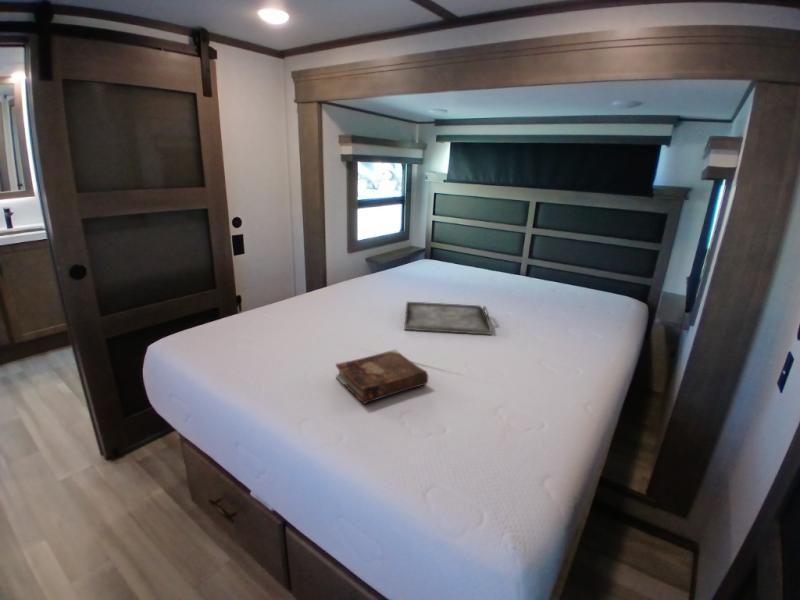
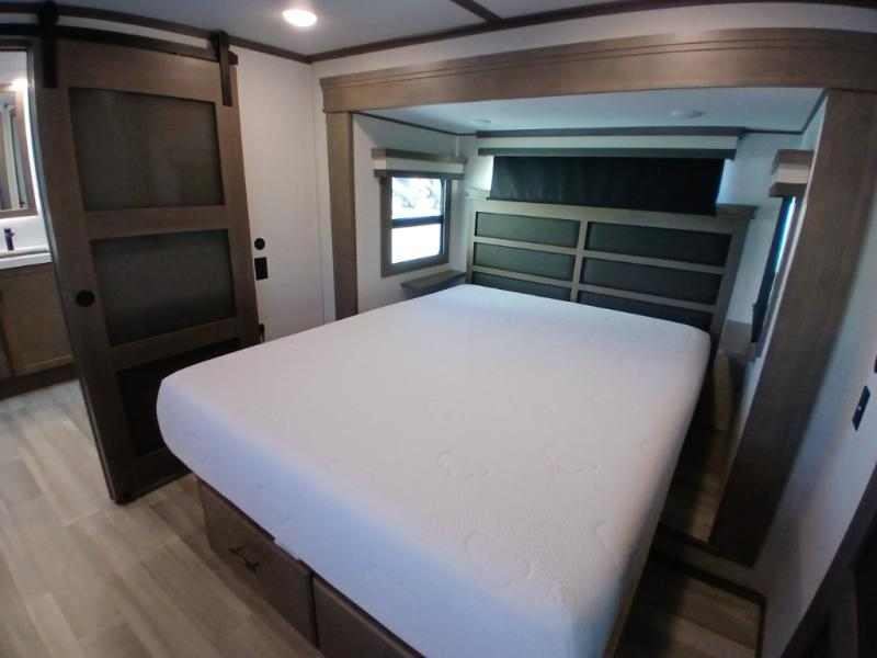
- book [335,348,429,405]
- serving tray [403,301,493,336]
